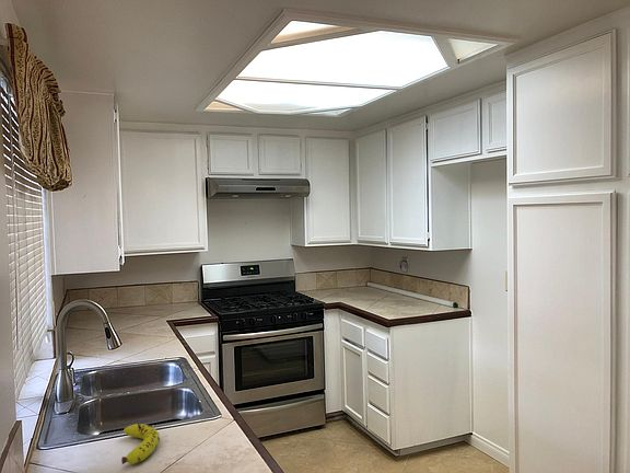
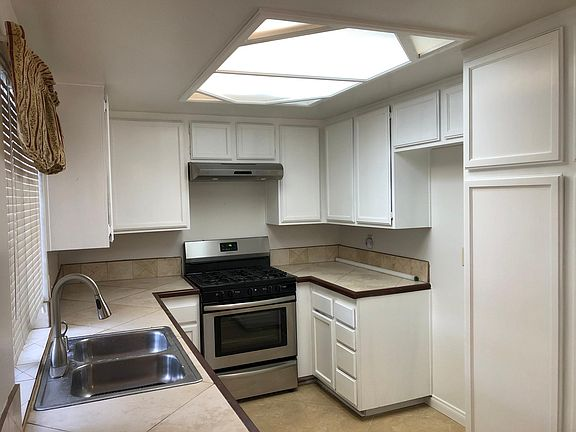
- fruit [120,423,161,465]
